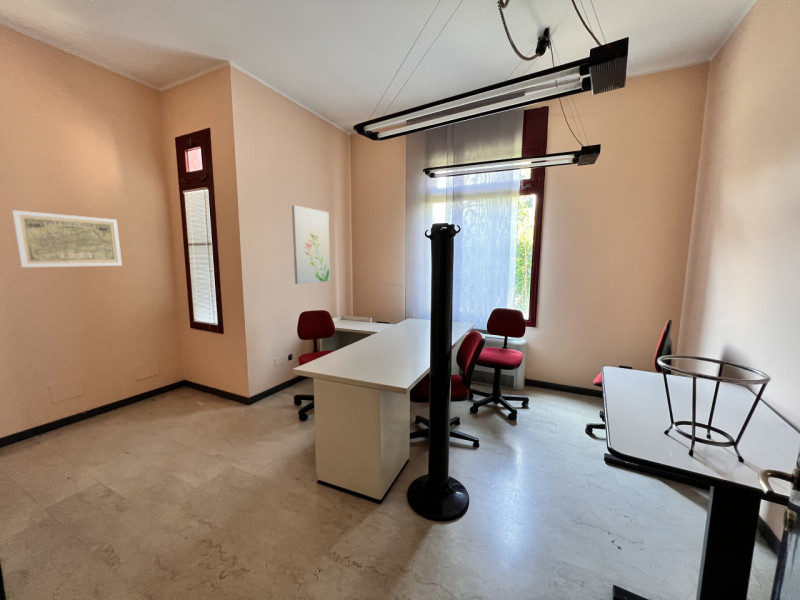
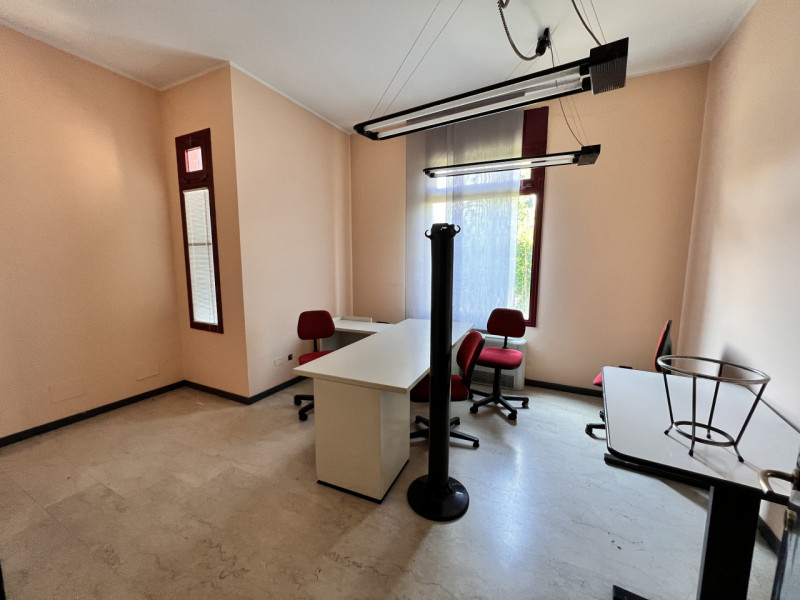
- map [11,209,123,268]
- wall art [291,204,331,285]
